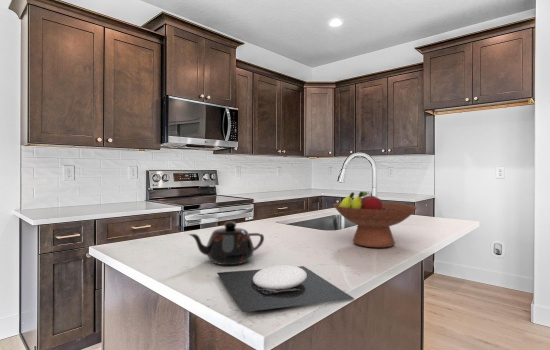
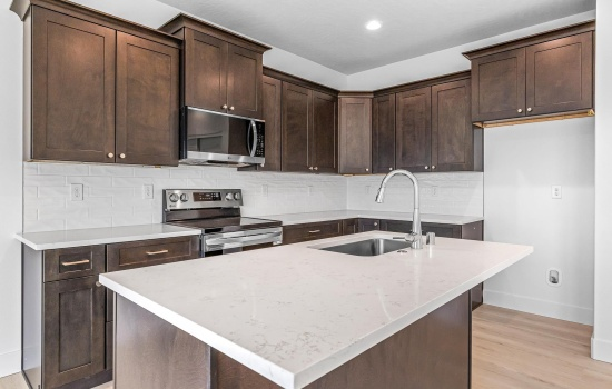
- teapot [187,221,265,266]
- fruit bowl [332,190,418,249]
- plate [216,264,355,313]
